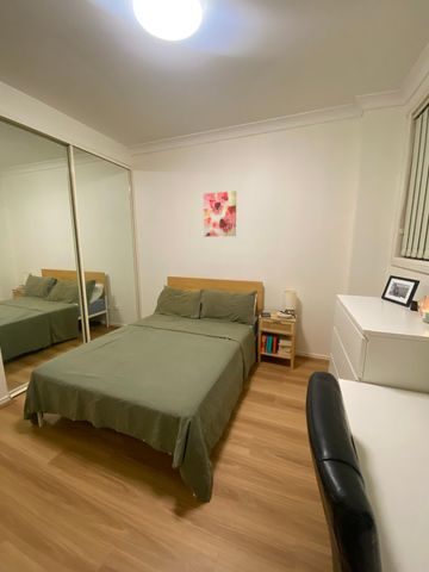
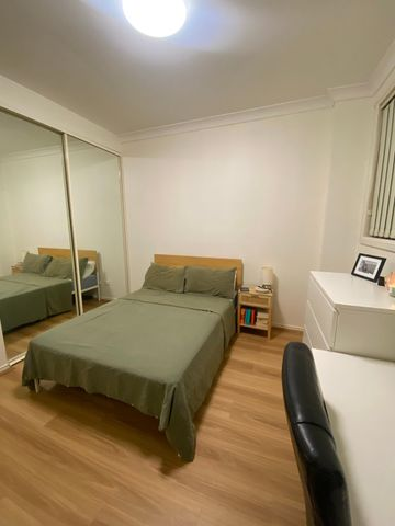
- wall art [203,189,237,237]
